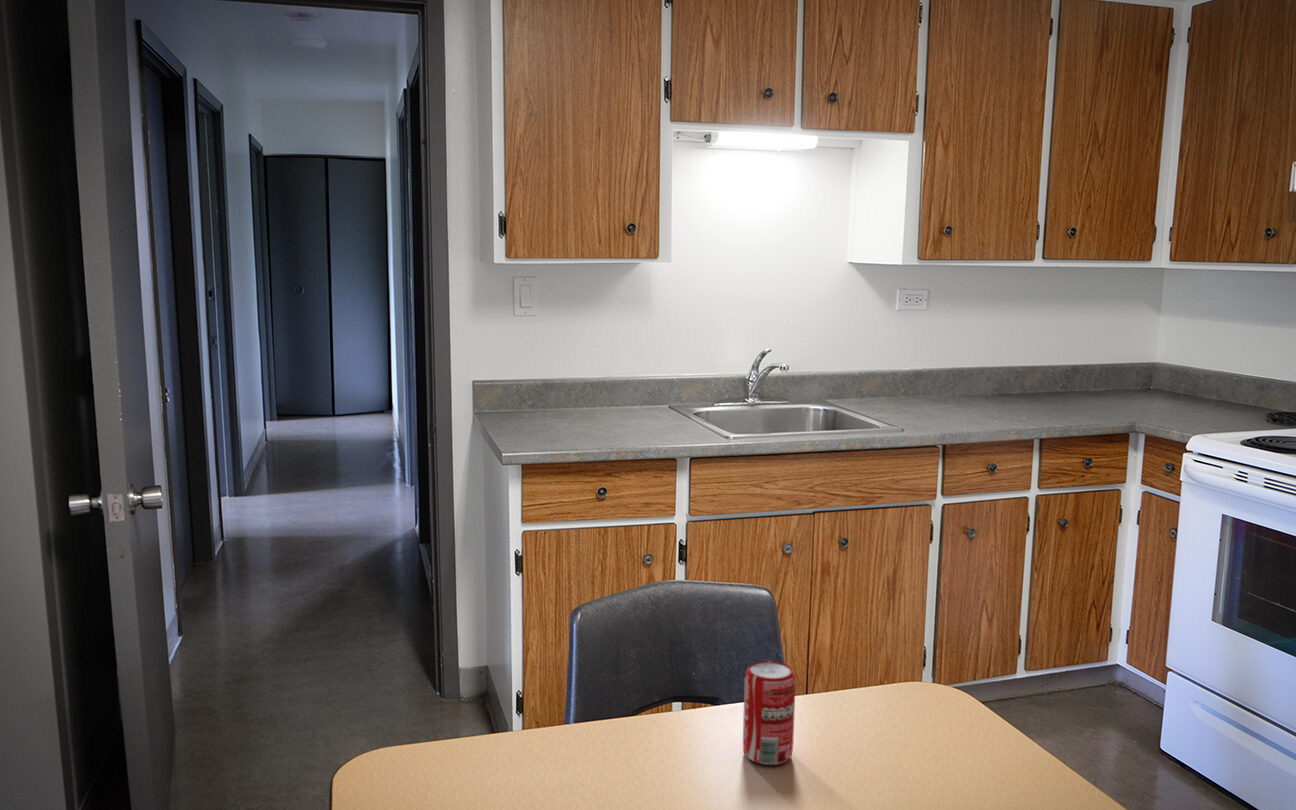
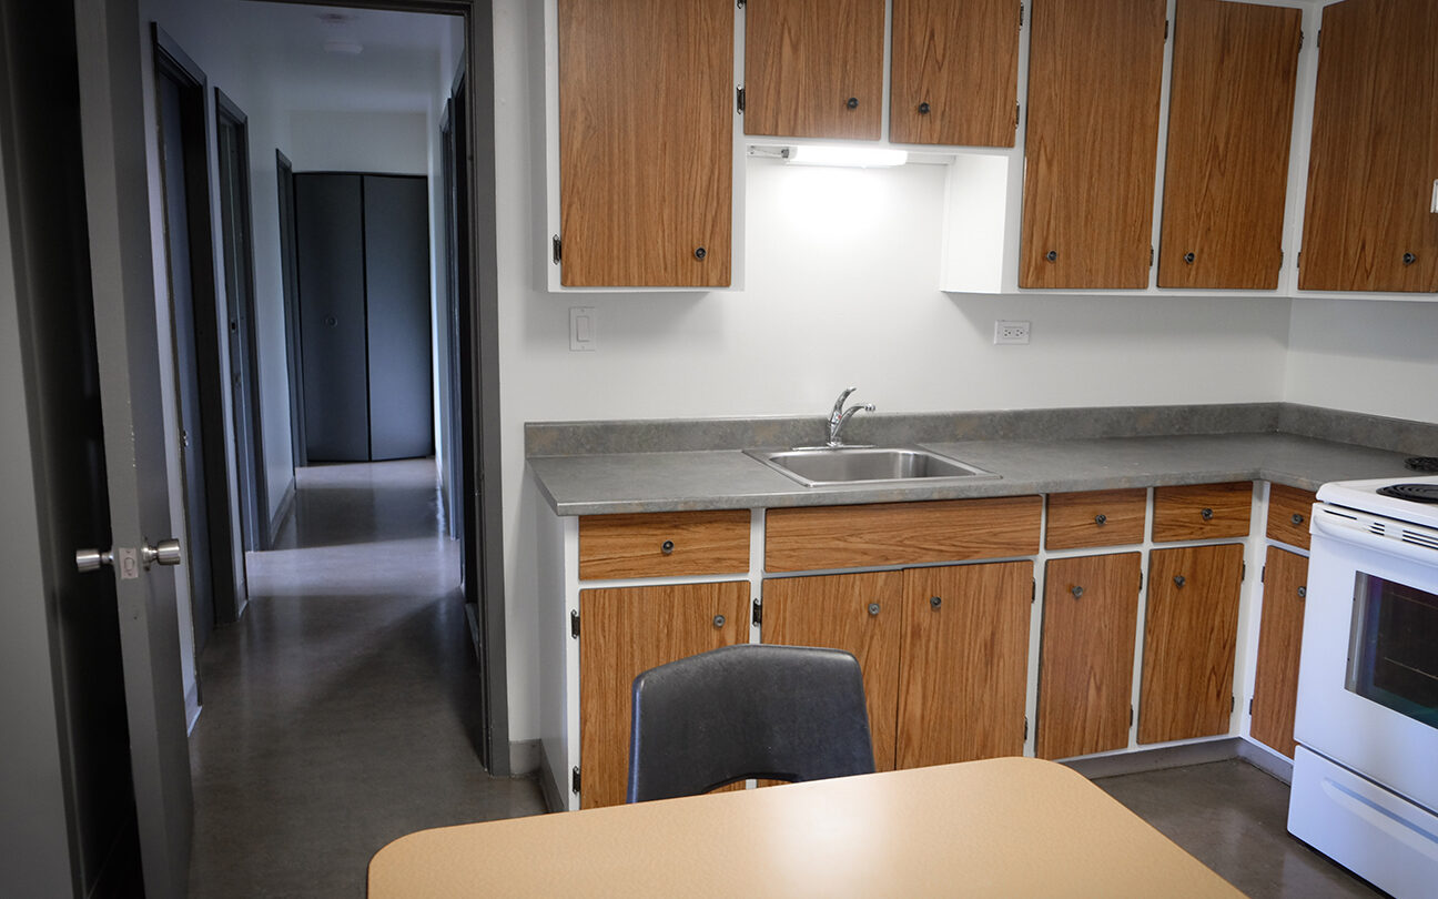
- beverage can [742,660,797,766]
